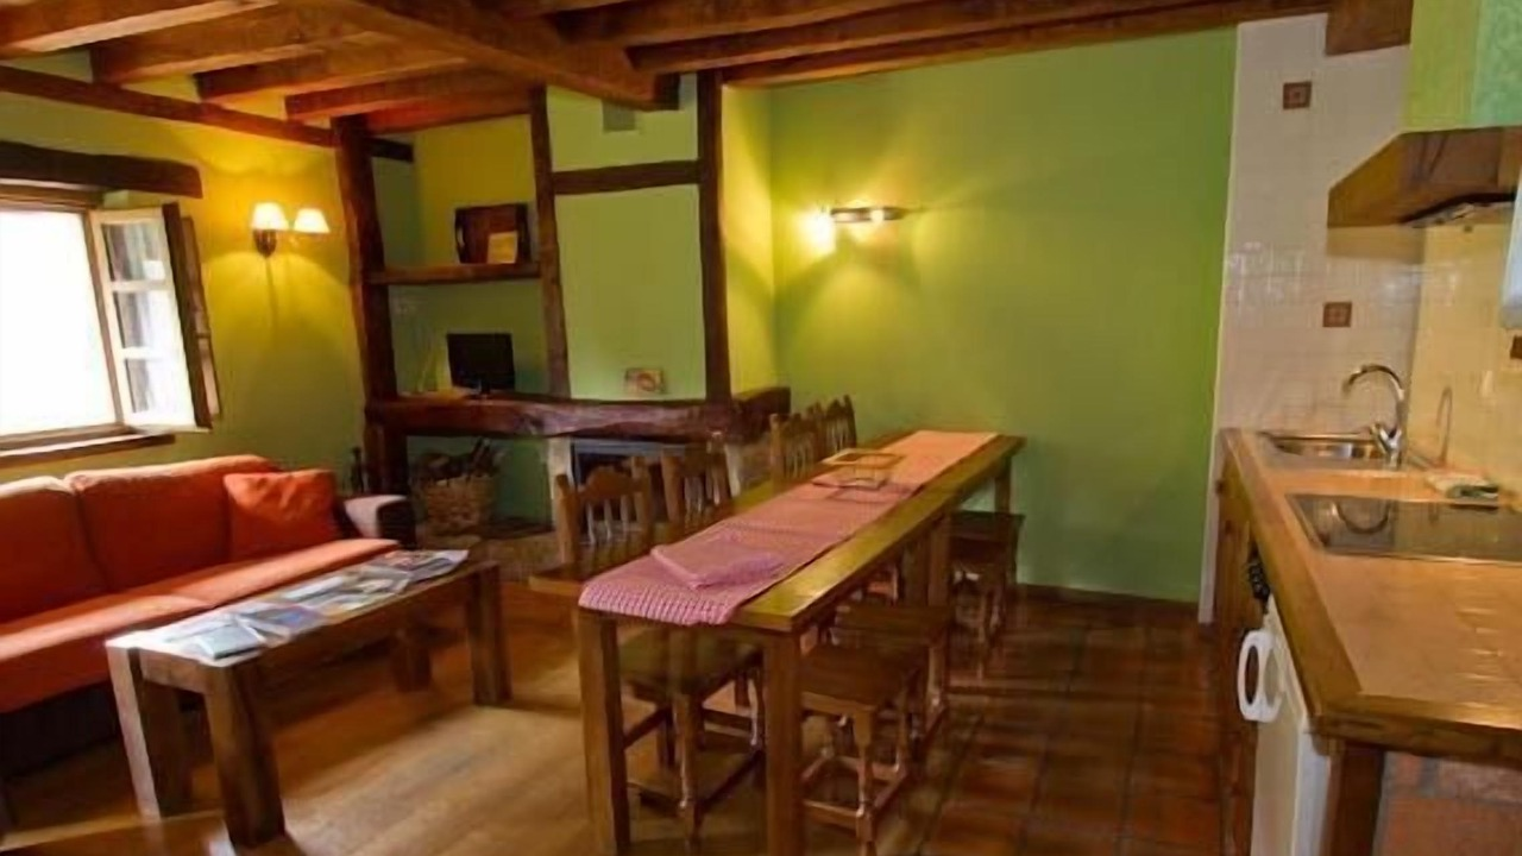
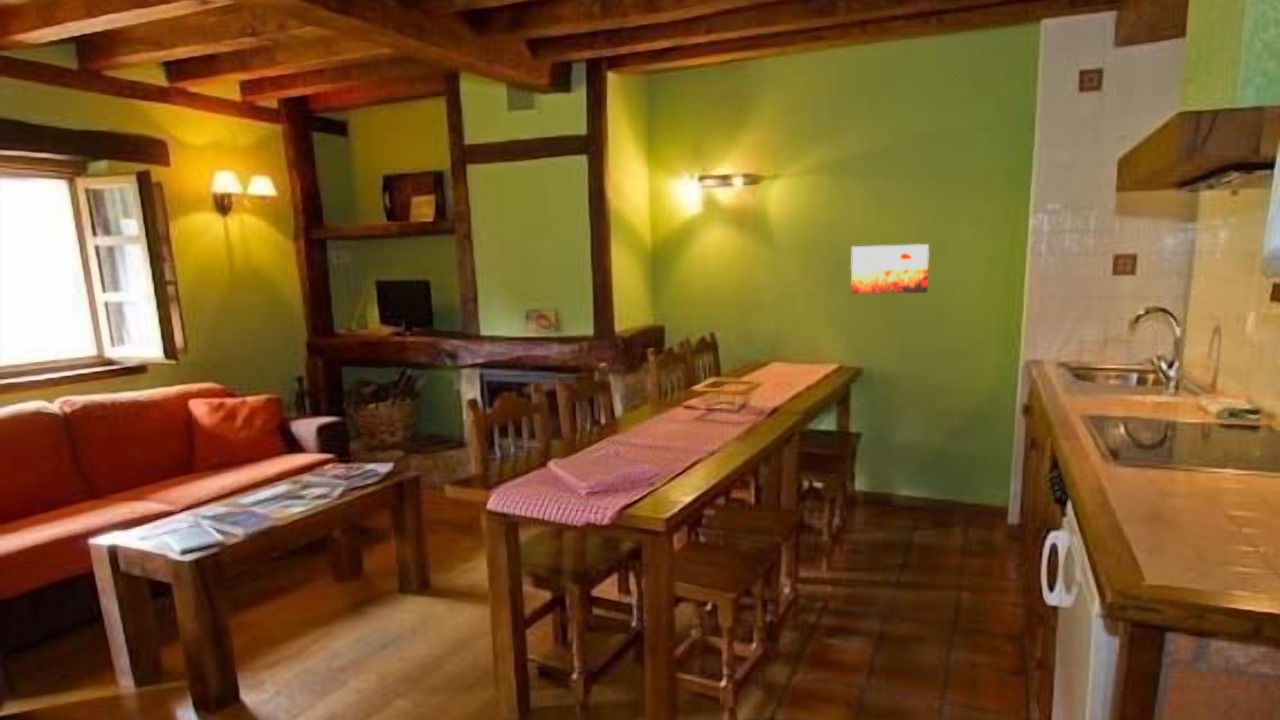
+ wall art [850,243,930,294]
